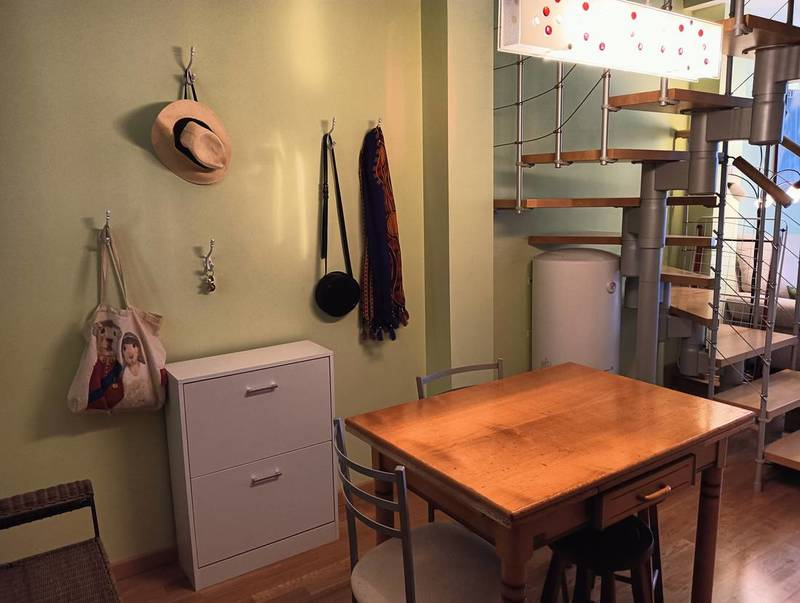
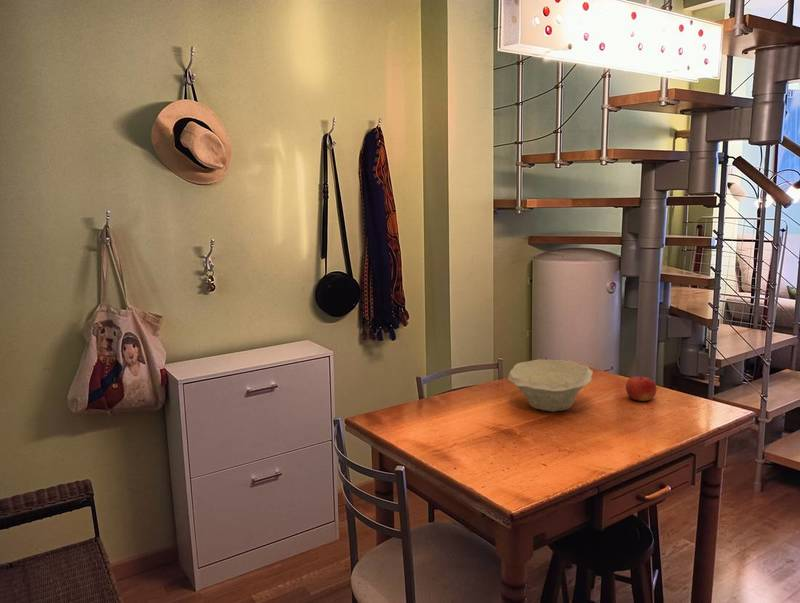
+ bowl [507,359,594,412]
+ fruit [625,374,657,402]
